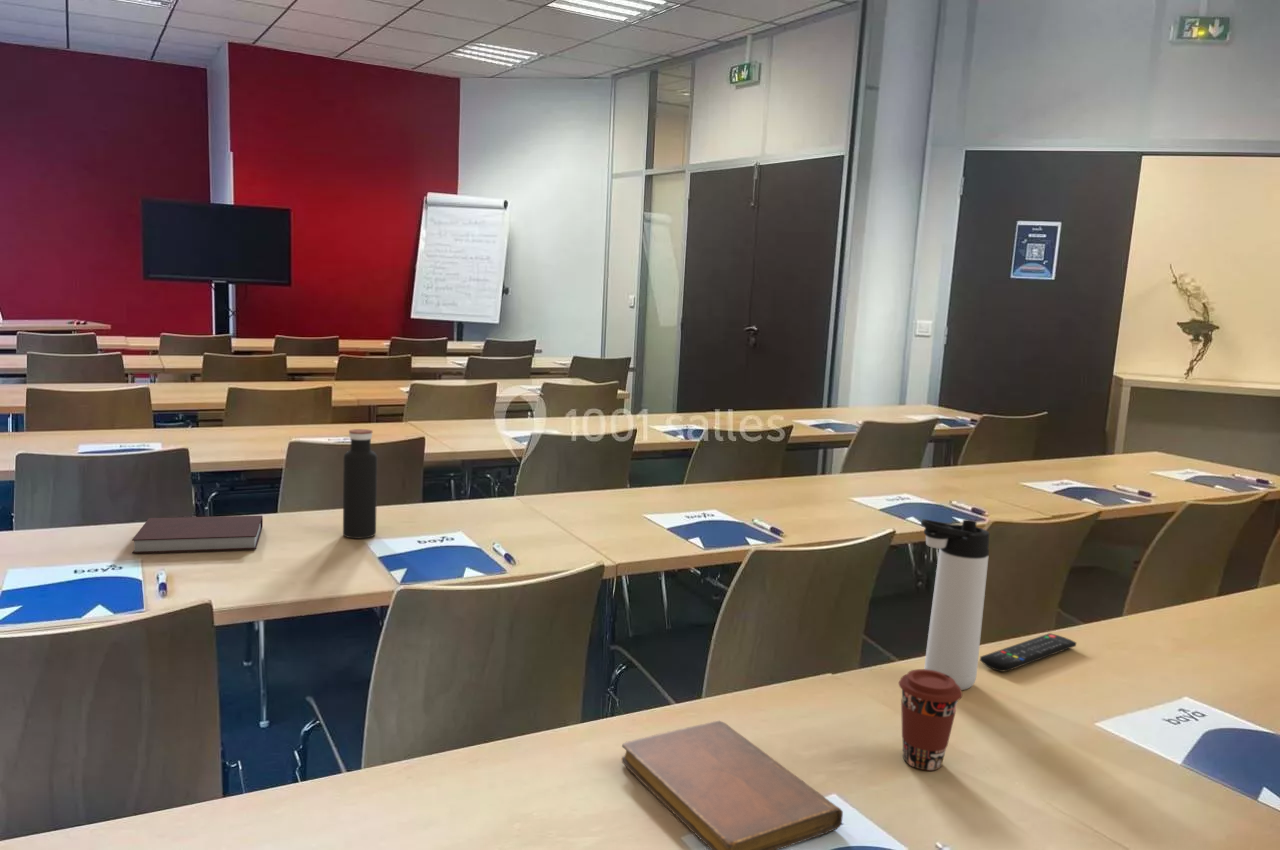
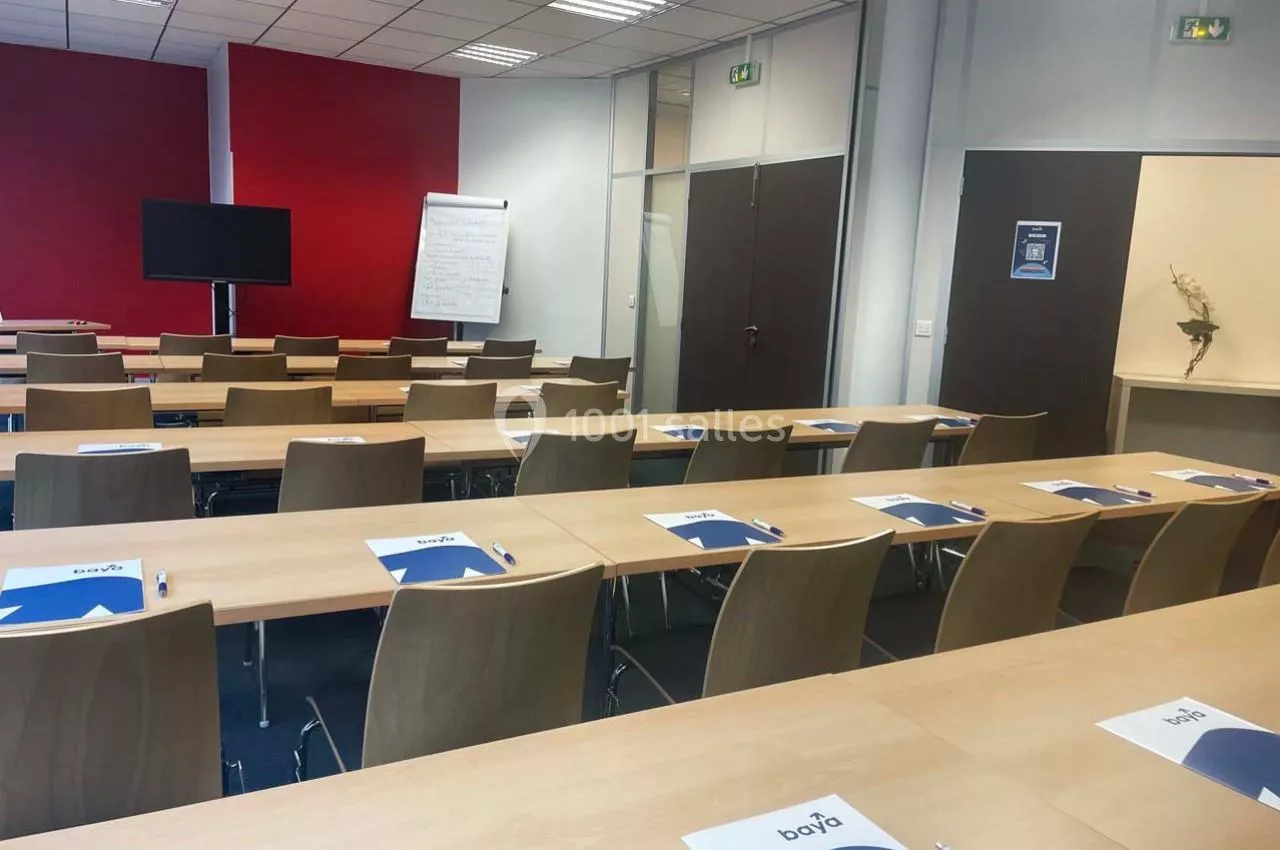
- remote control [979,632,1077,673]
- notebook [131,514,264,554]
- coffee cup [898,668,963,771]
- water bottle [342,428,378,540]
- notebook [621,720,844,850]
- thermos bottle [920,518,990,691]
